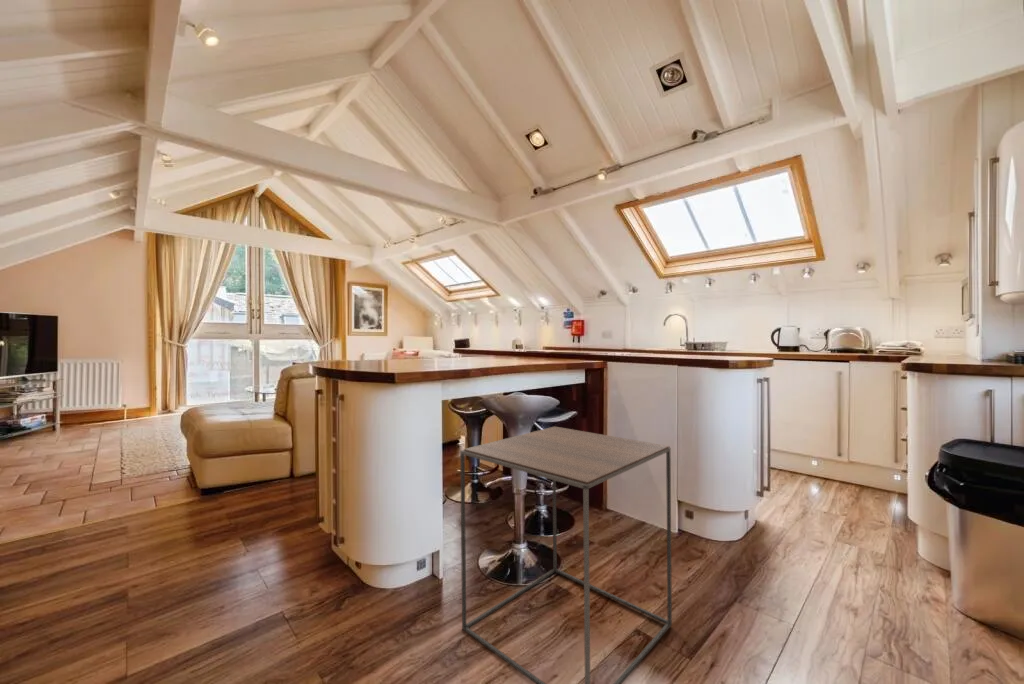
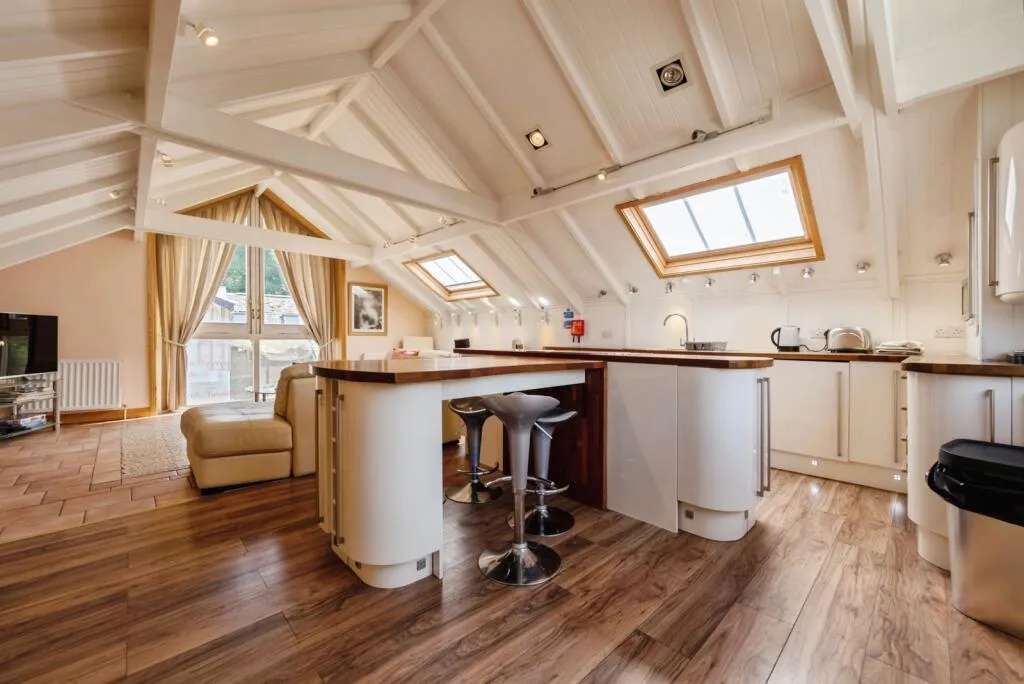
- side table [459,426,673,684]
